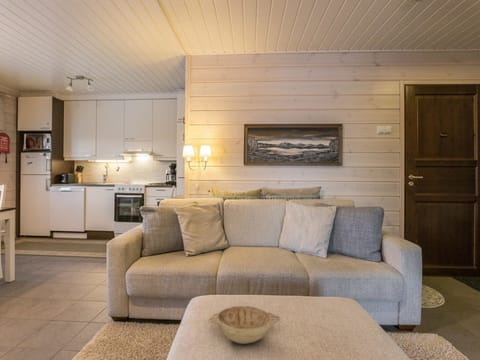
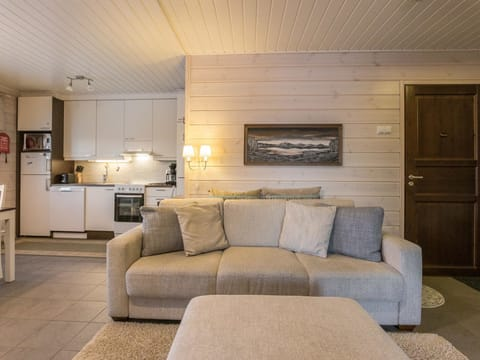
- decorative bowl [207,305,282,345]
